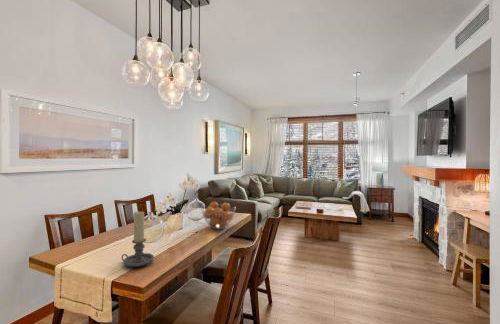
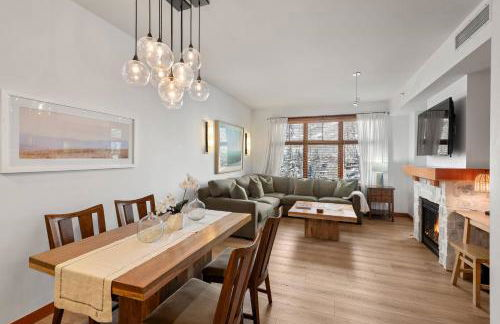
- fruit basket [200,201,237,230]
- candle holder [120,211,155,268]
